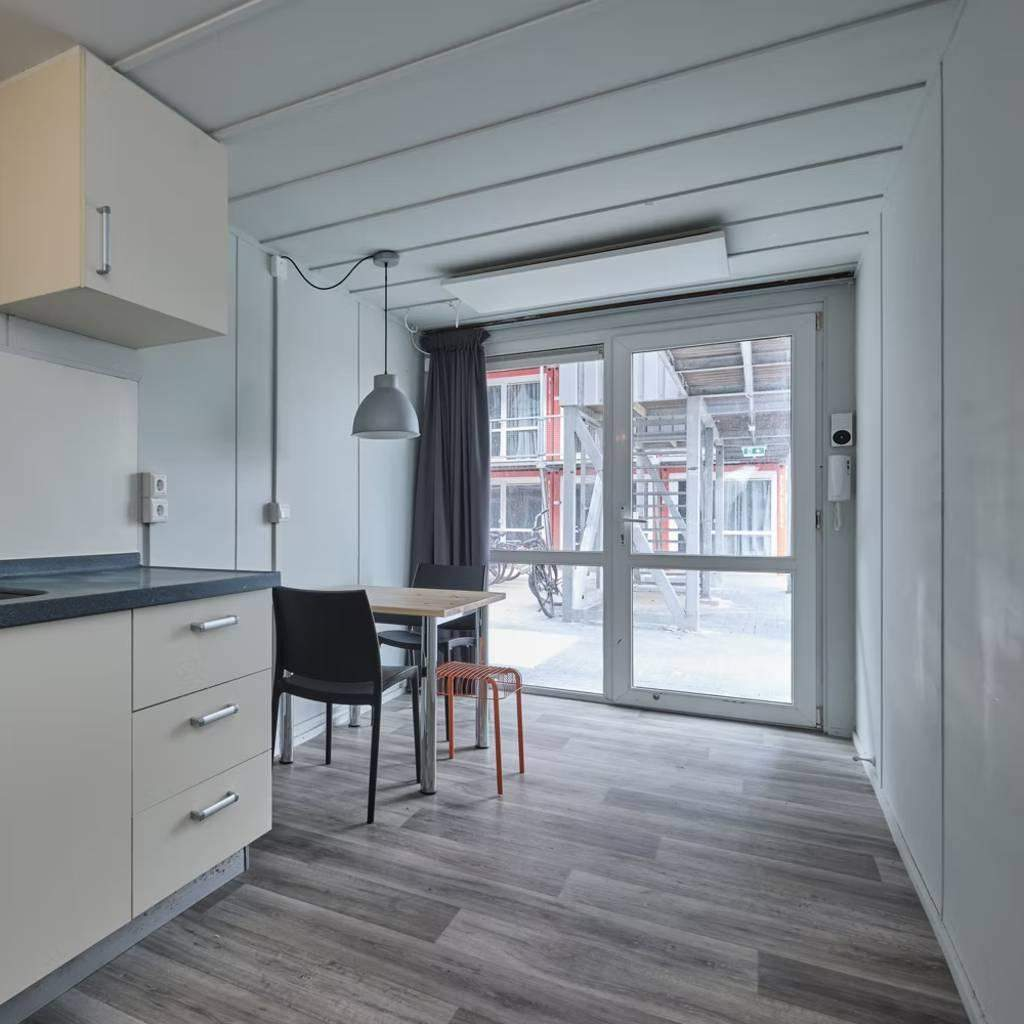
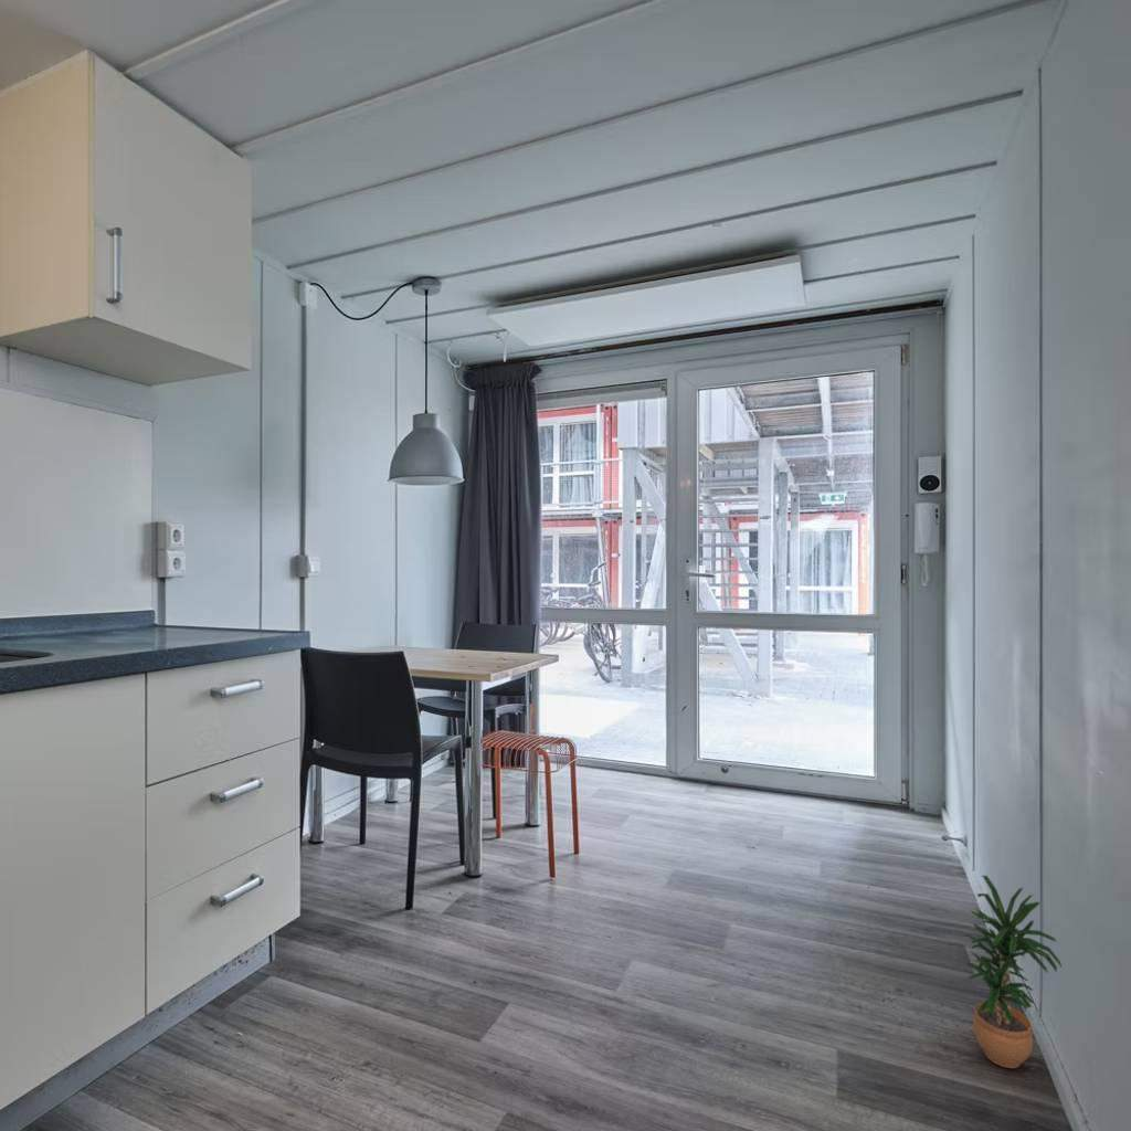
+ potted plant [963,875,1063,1069]
